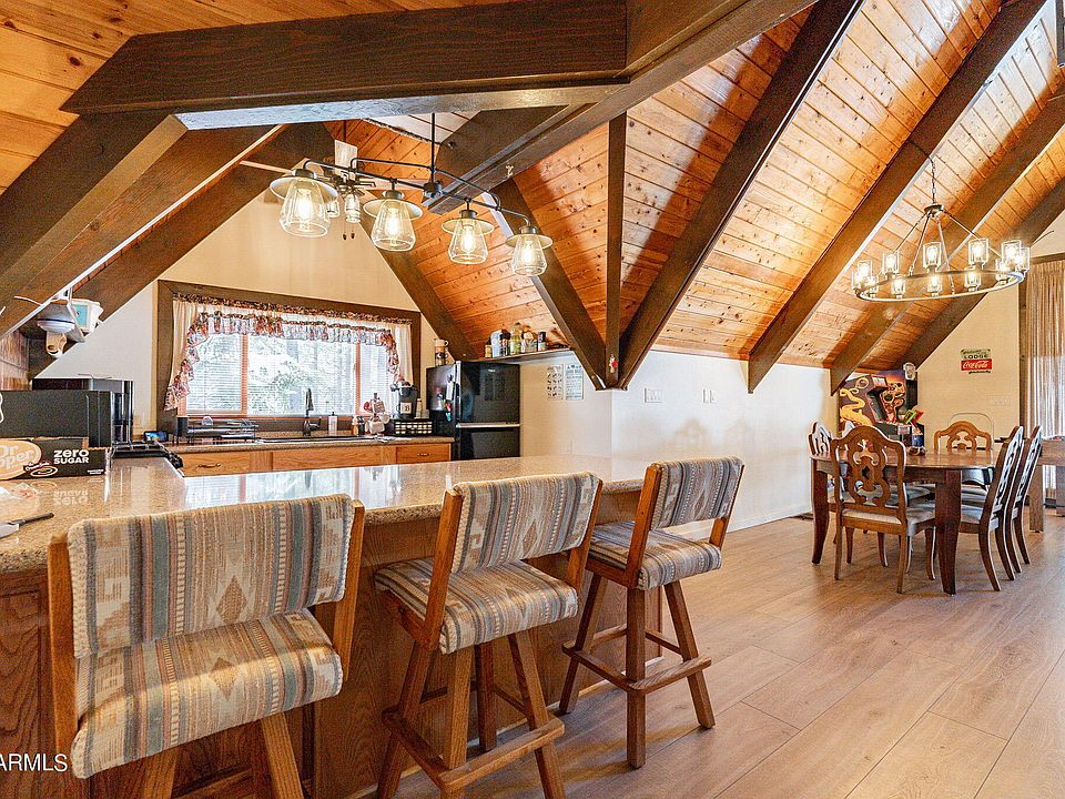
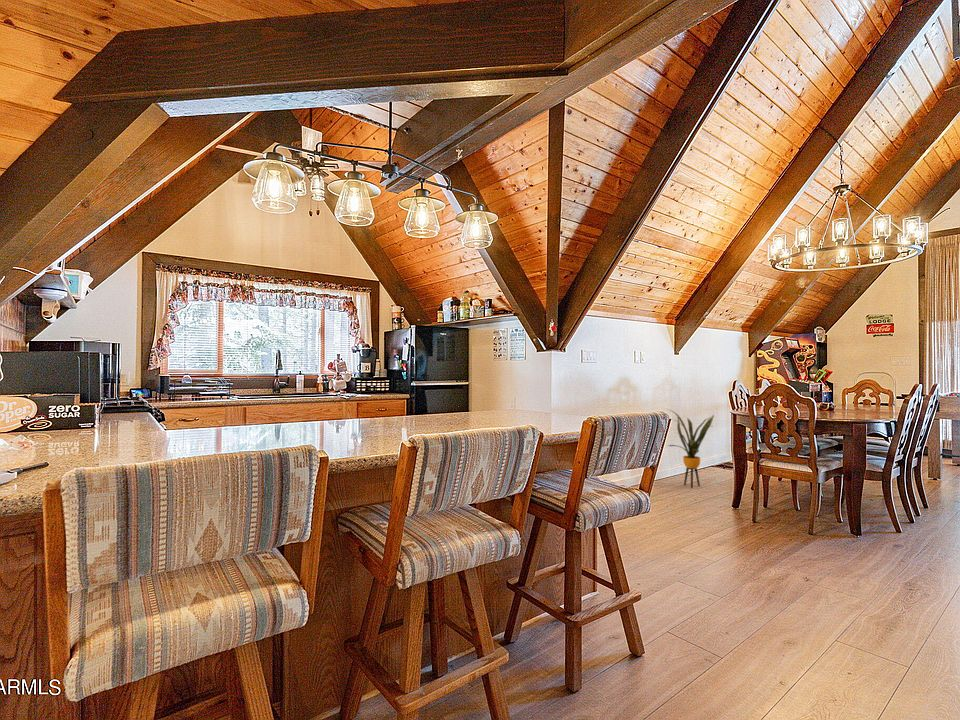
+ house plant [666,408,715,489]
